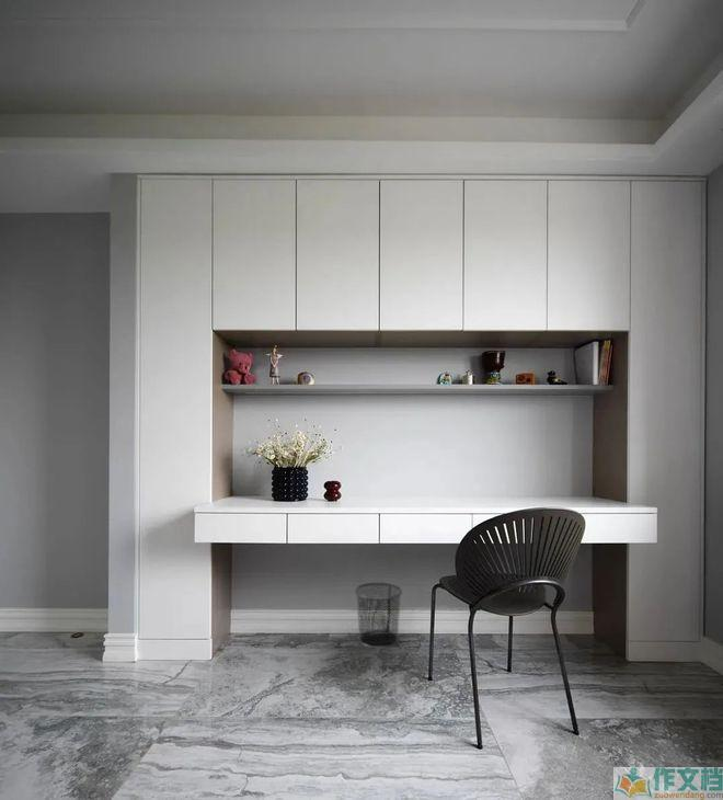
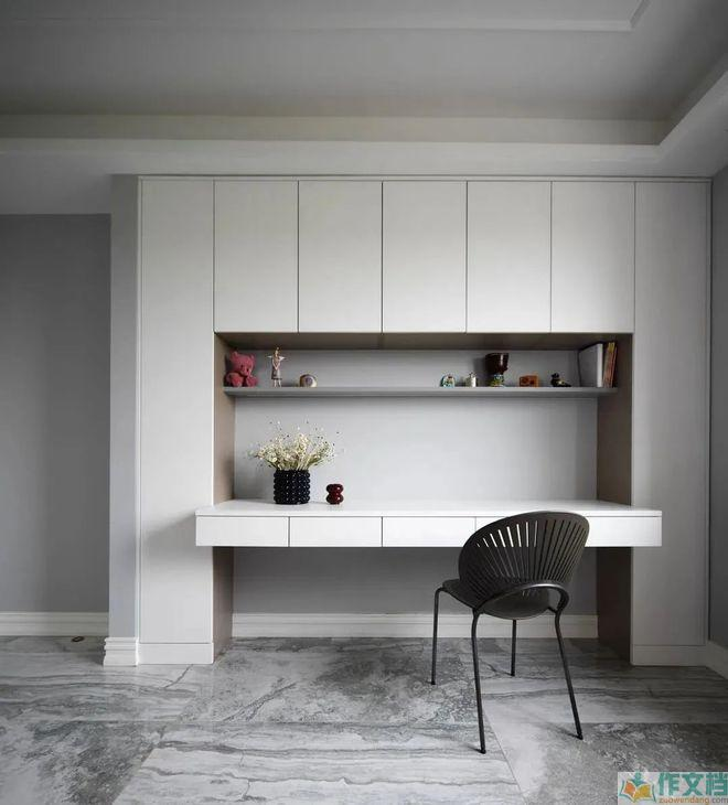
- waste bin [354,581,403,650]
